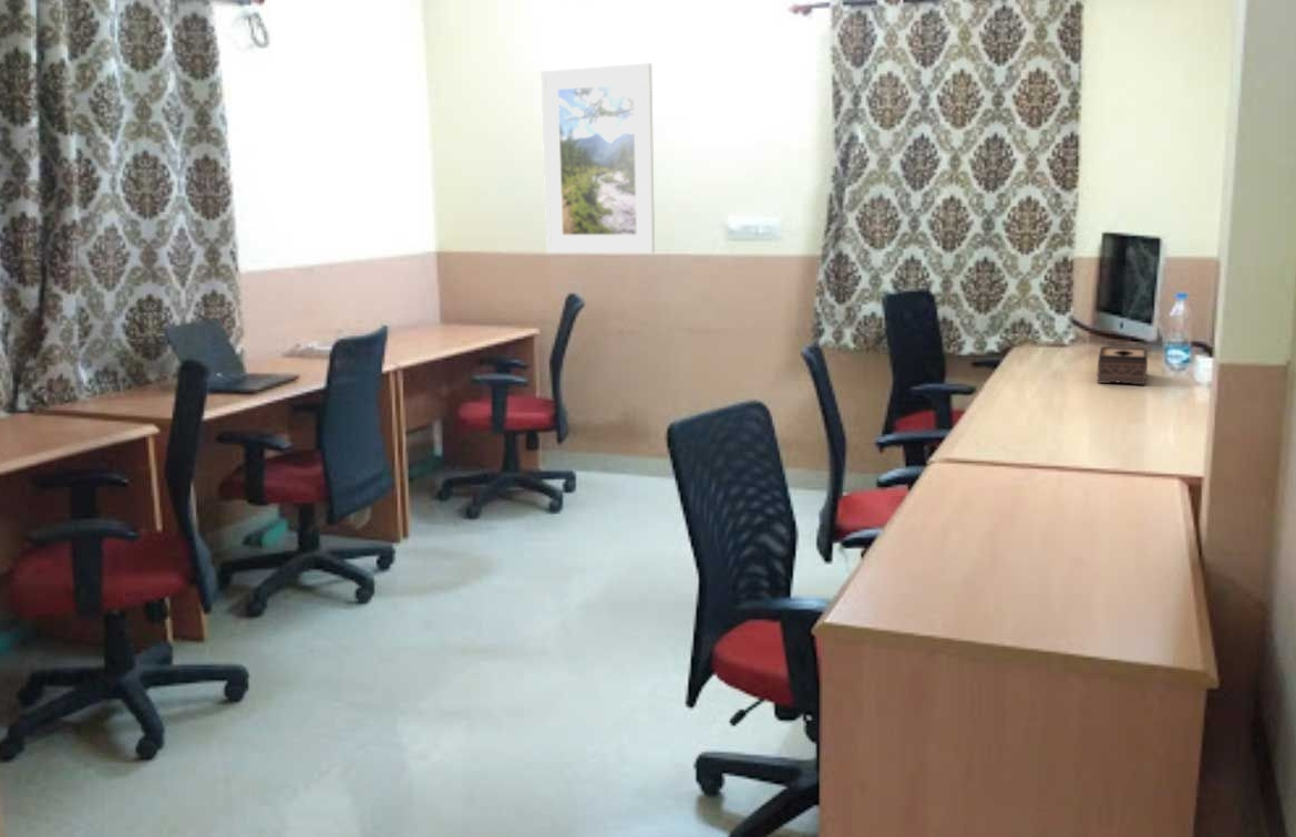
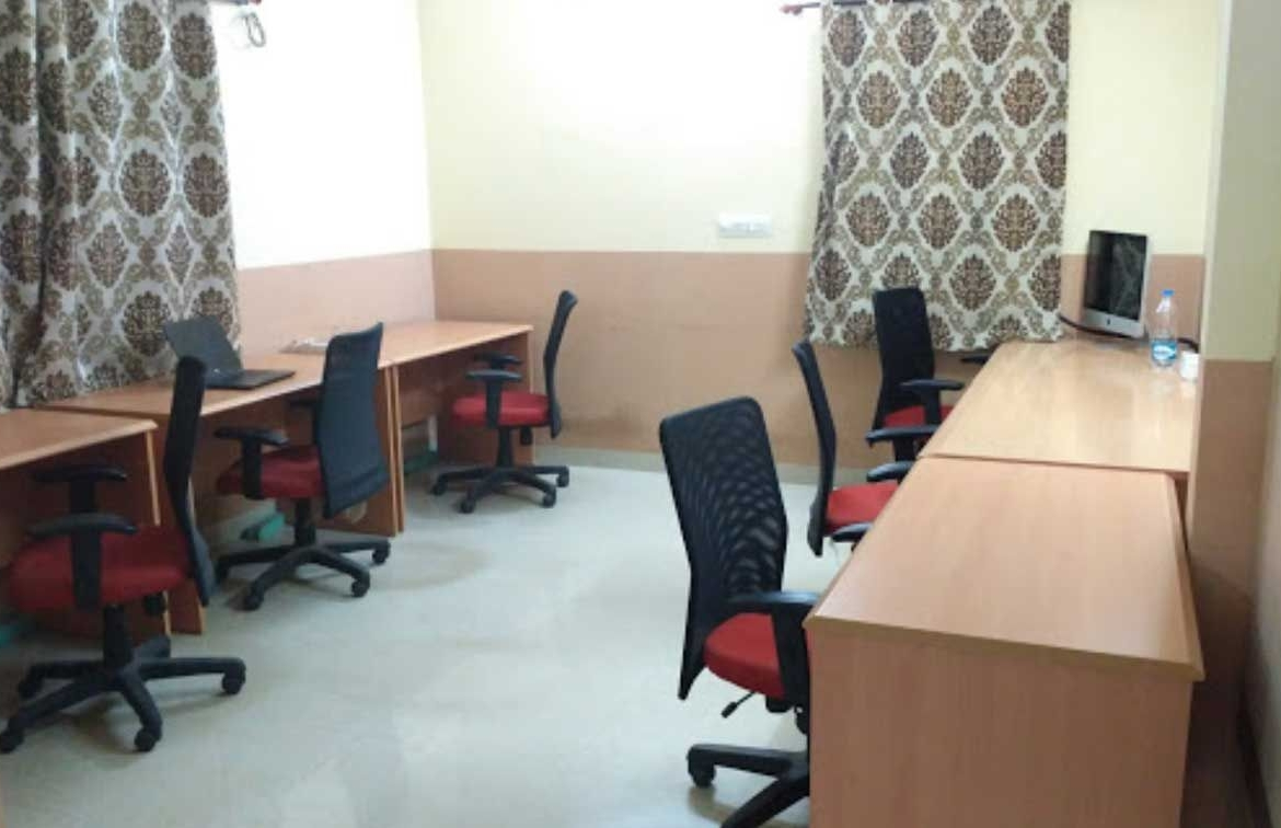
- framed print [539,62,656,255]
- tissue box [1096,345,1149,385]
